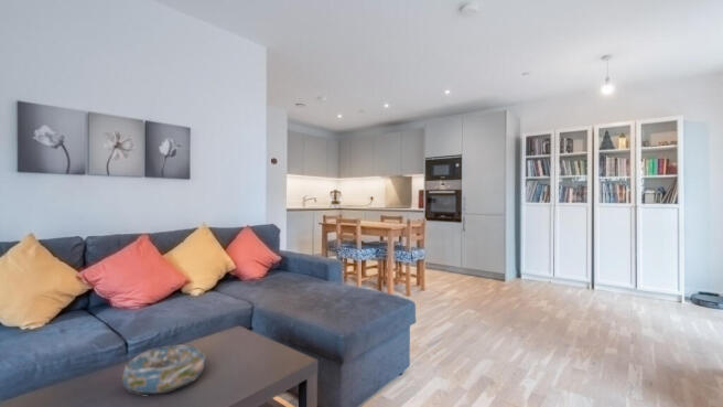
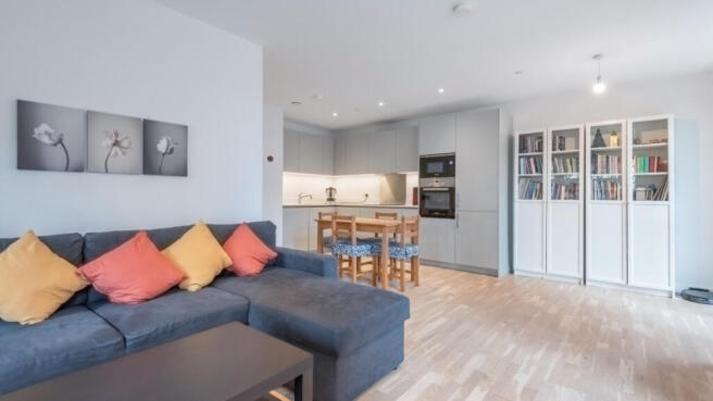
- decorative bowl [120,344,207,396]
